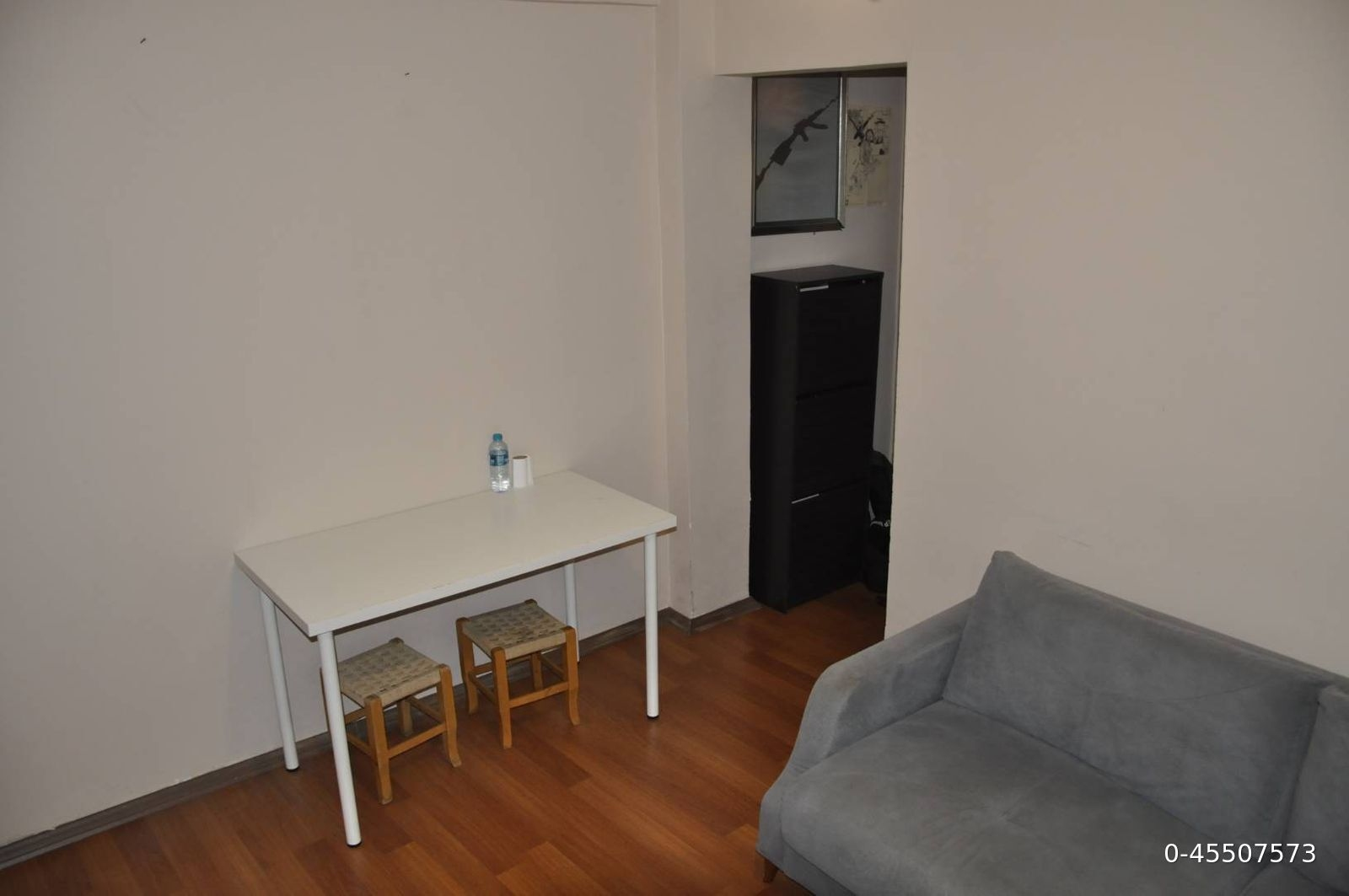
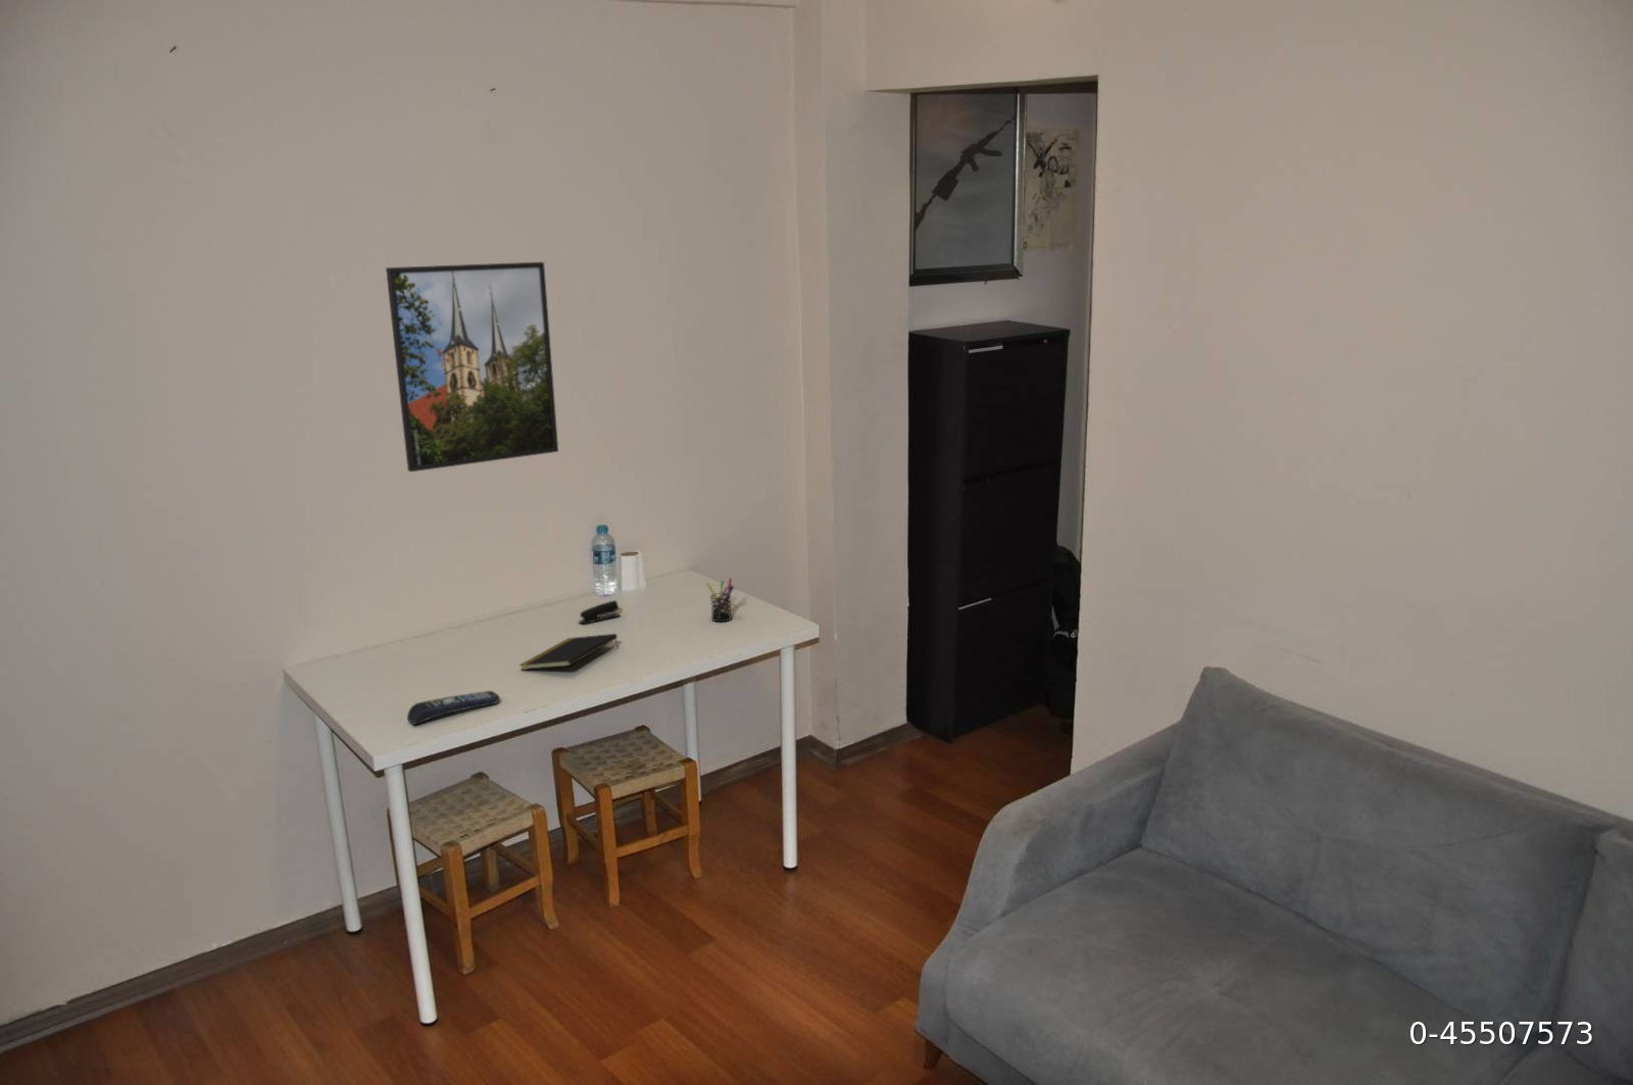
+ stapler [577,599,621,625]
+ remote control [407,690,501,725]
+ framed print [385,262,559,472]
+ pen holder [706,578,735,622]
+ notepad [518,633,620,671]
